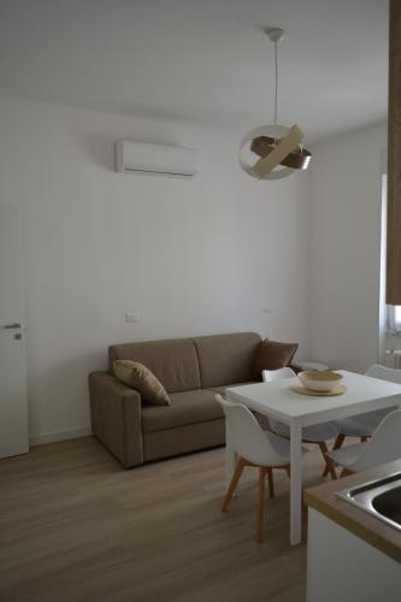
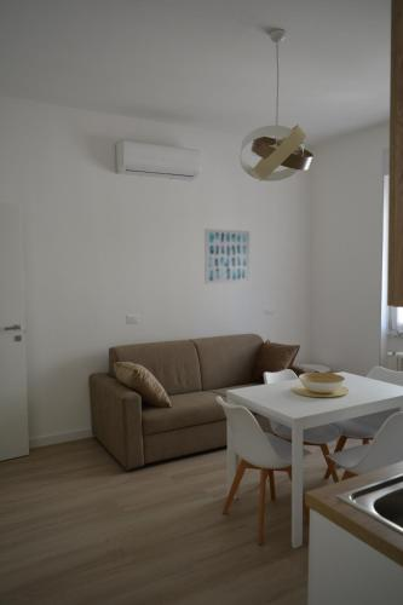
+ wall art [203,227,251,286]
